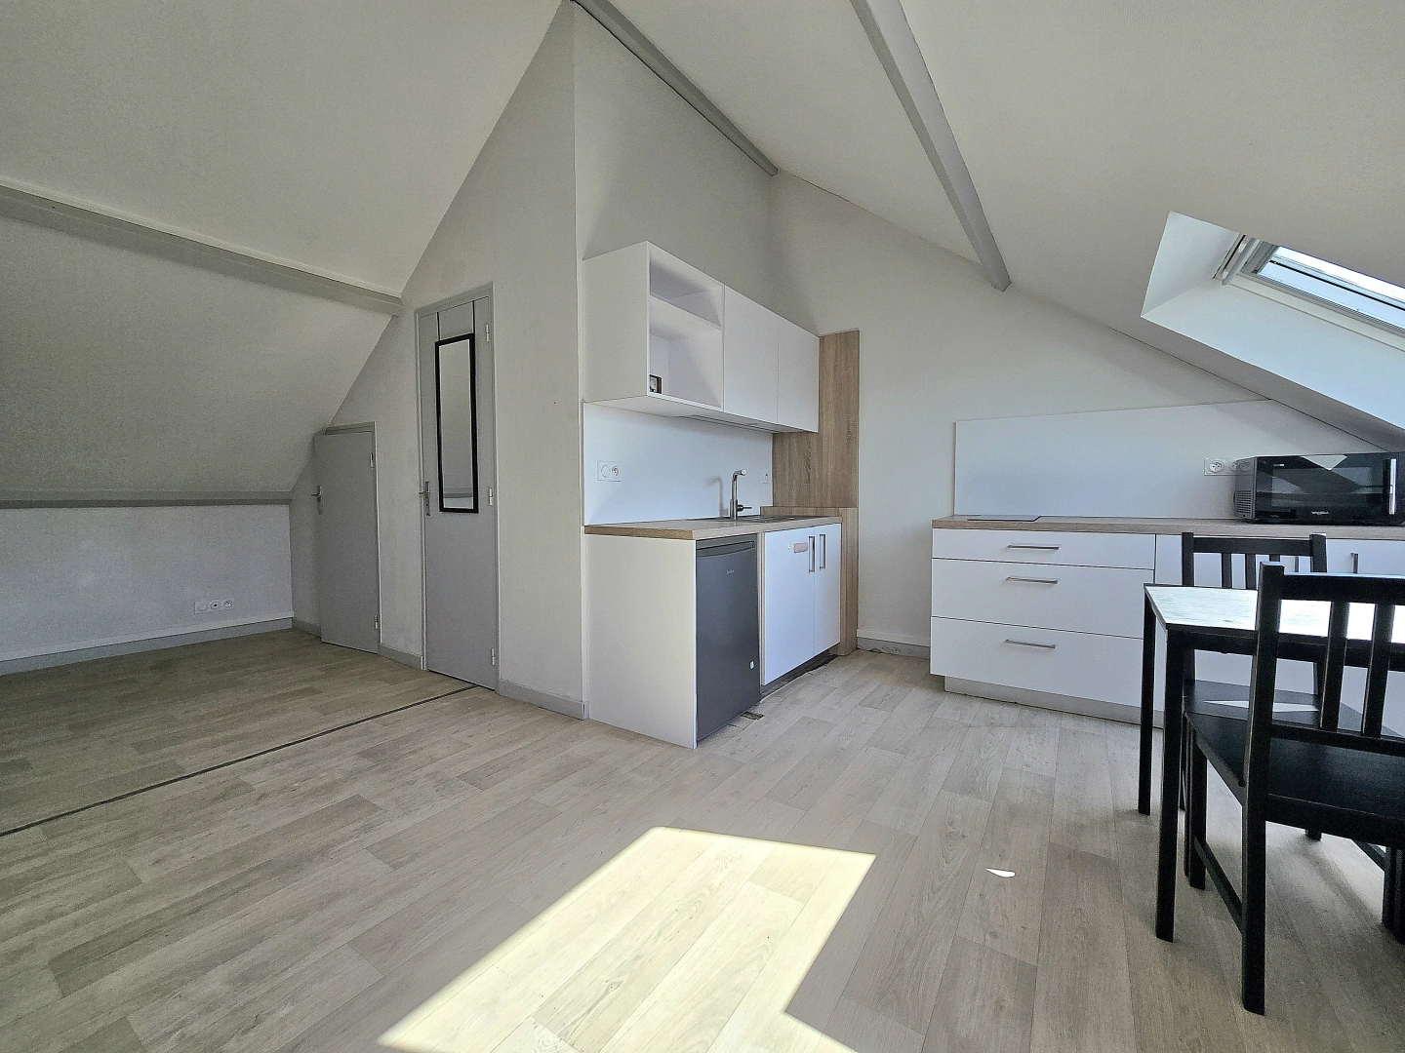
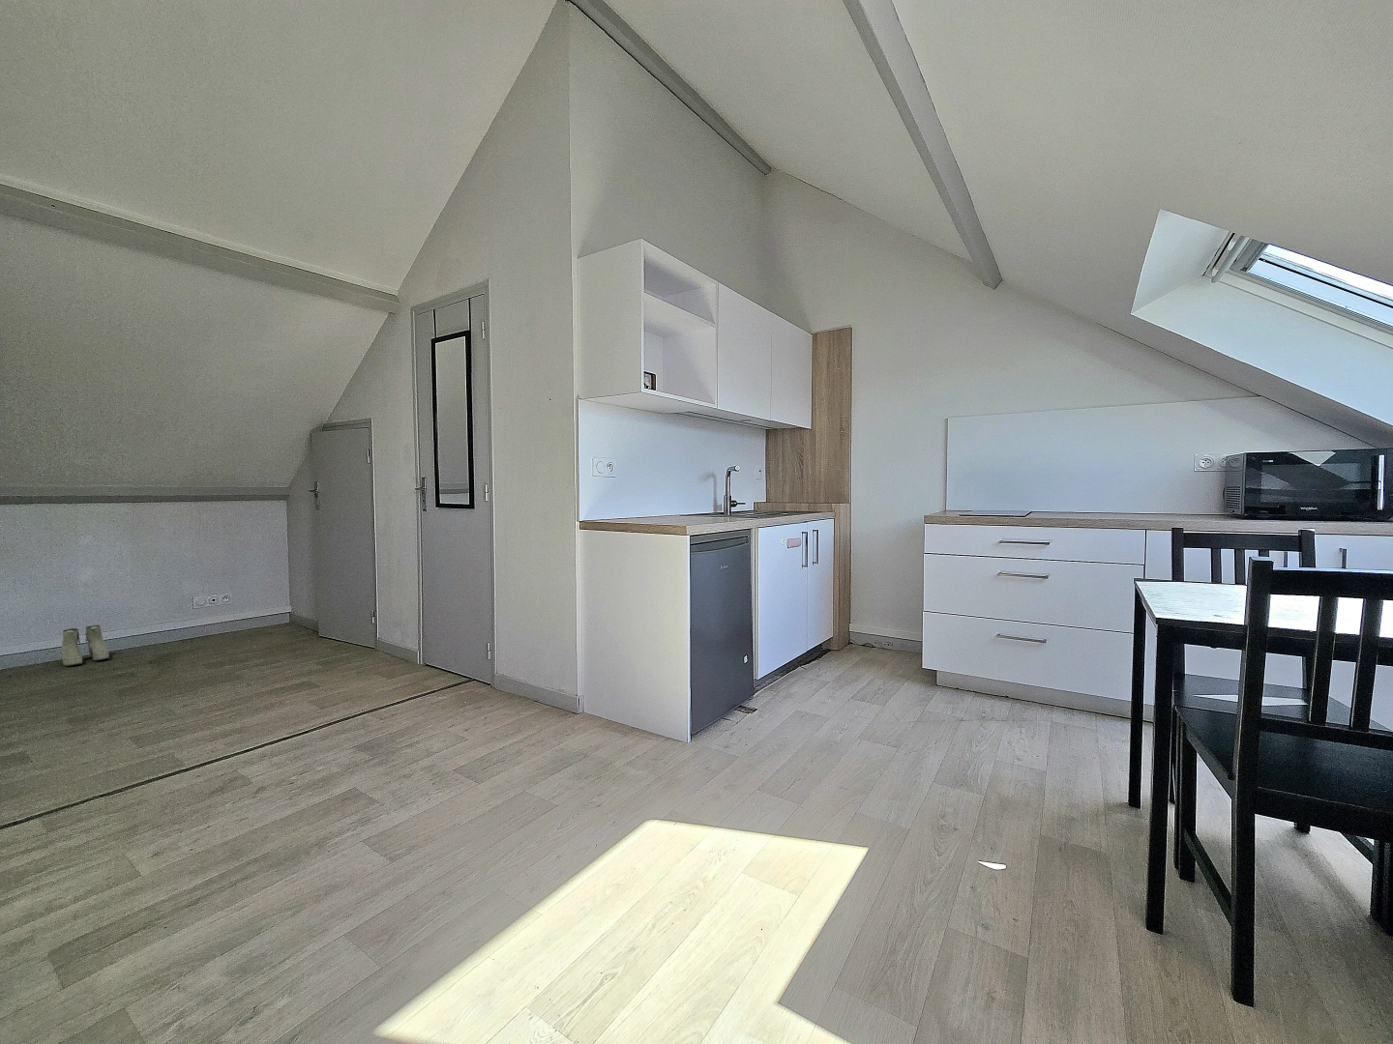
+ boots [60,624,111,667]
